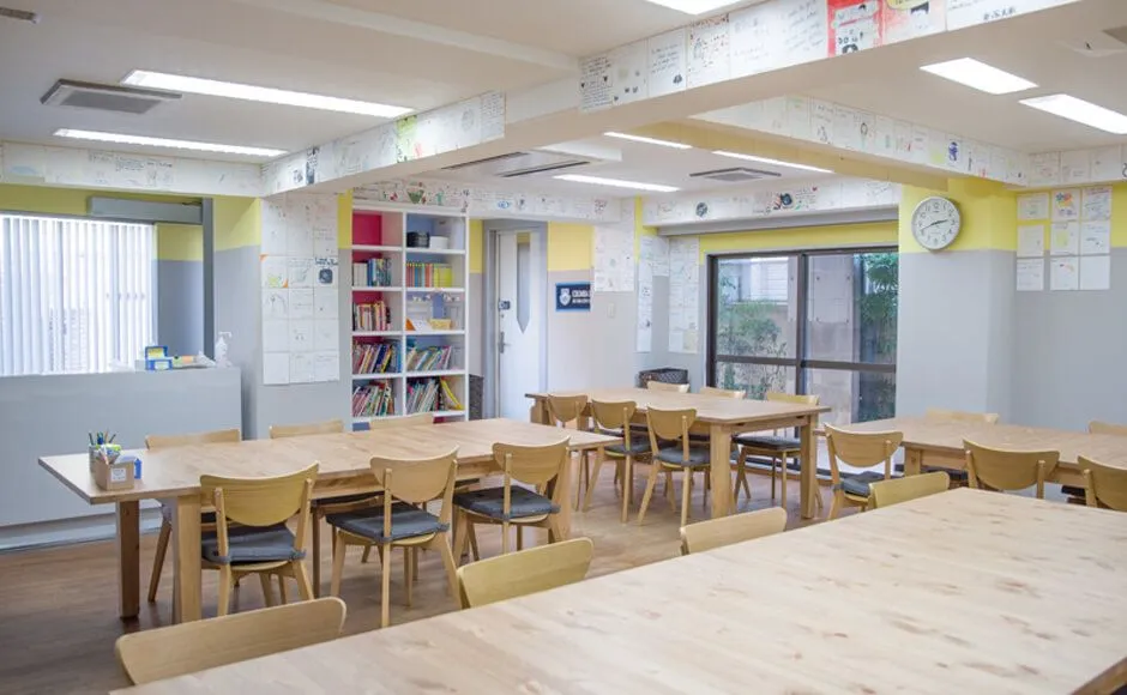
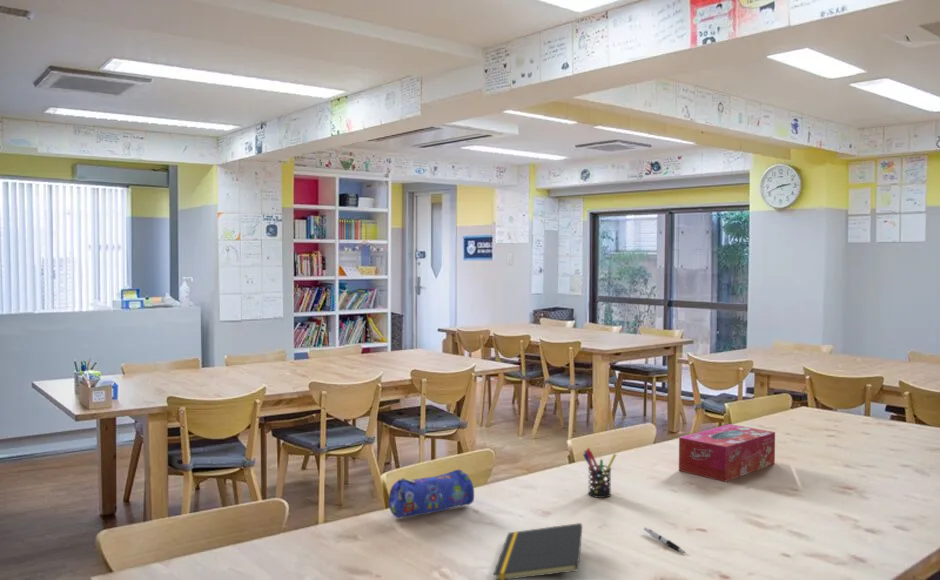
+ pen holder [582,447,617,499]
+ pen [643,526,686,554]
+ tissue box [678,423,776,483]
+ pencil case [388,469,475,519]
+ notepad [492,522,583,580]
